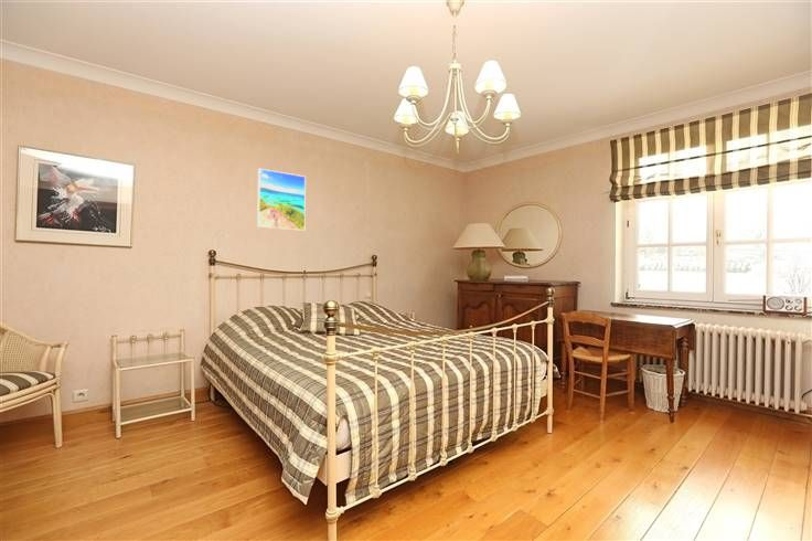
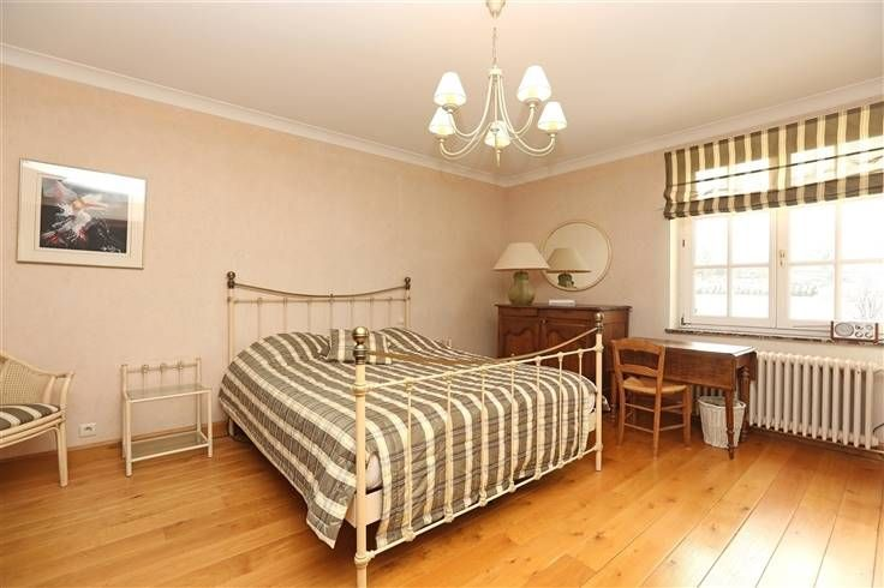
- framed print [256,168,307,232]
